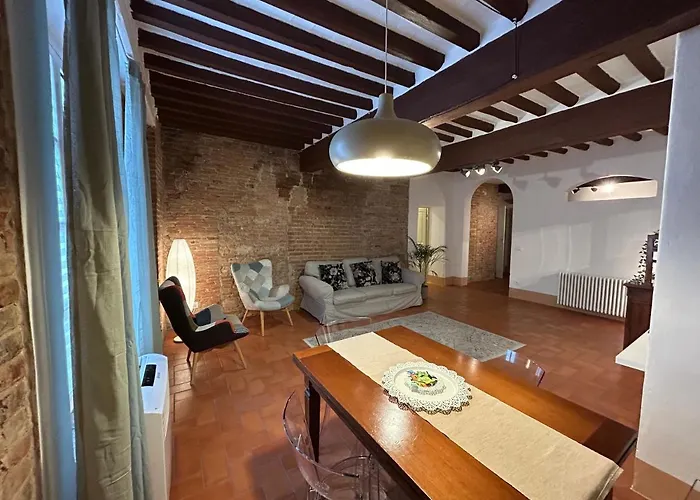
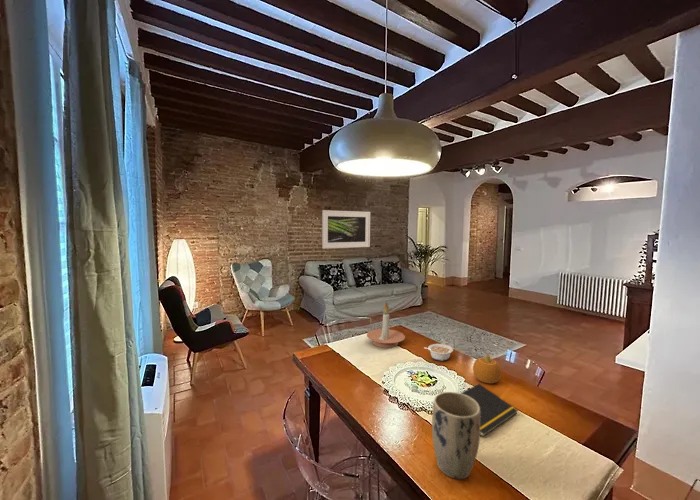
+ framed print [321,209,371,250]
+ fruit [472,354,503,385]
+ notepad [460,383,519,438]
+ candle holder [366,302,406,349]
+ legume [423,343,454,362]
+ plant pot [431,391,481,480]
